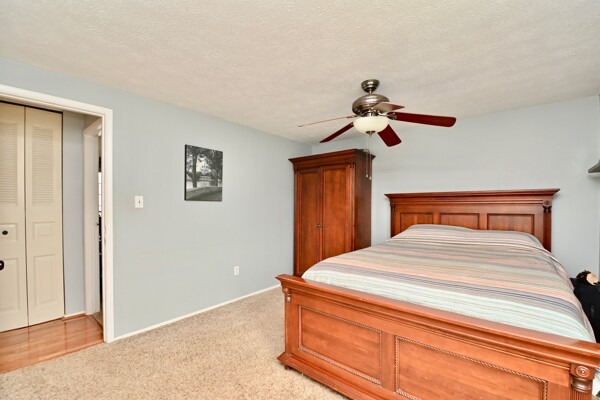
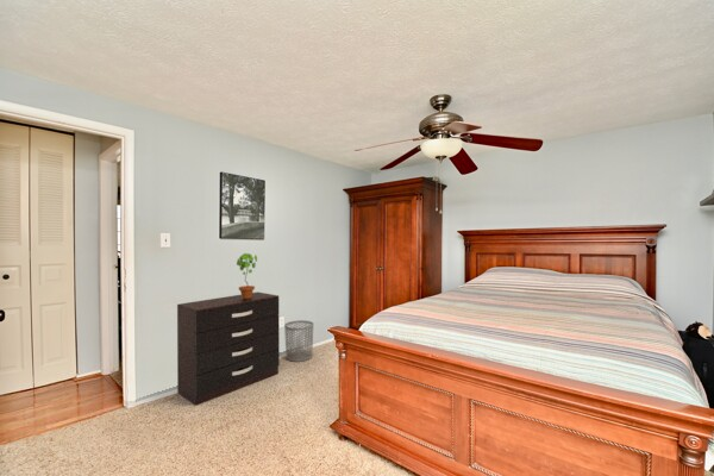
+ potted plant [236,252,258,299]
+ waste bin [283,319,314,363]
+ dresser [176,290,281,407]
